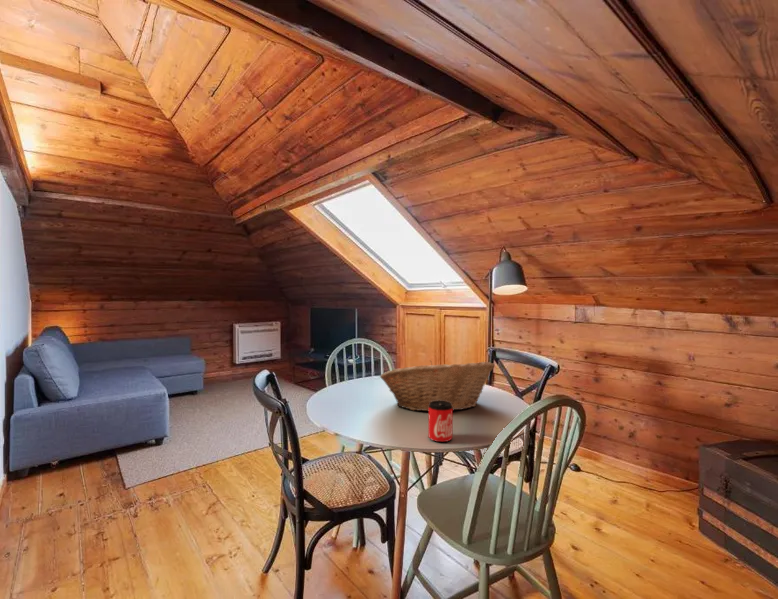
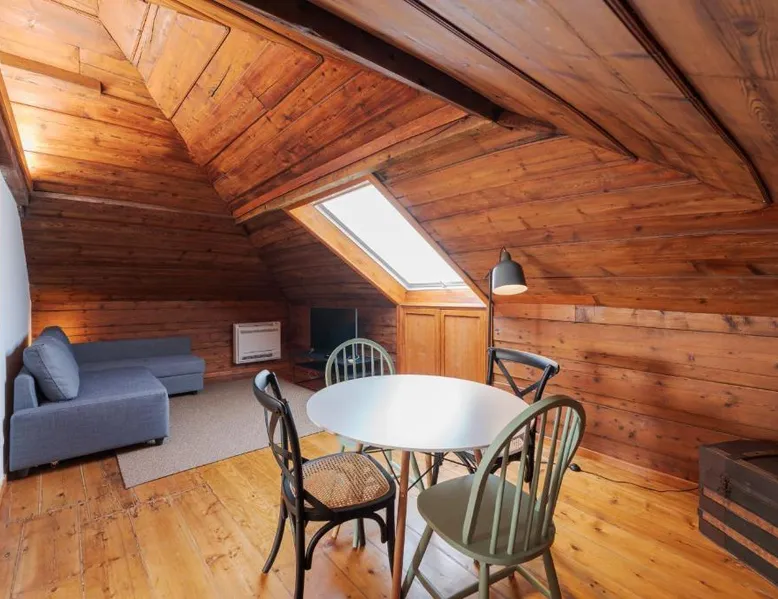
- can [428,400,454,443]
- fruit basket [379,359,496,412]
